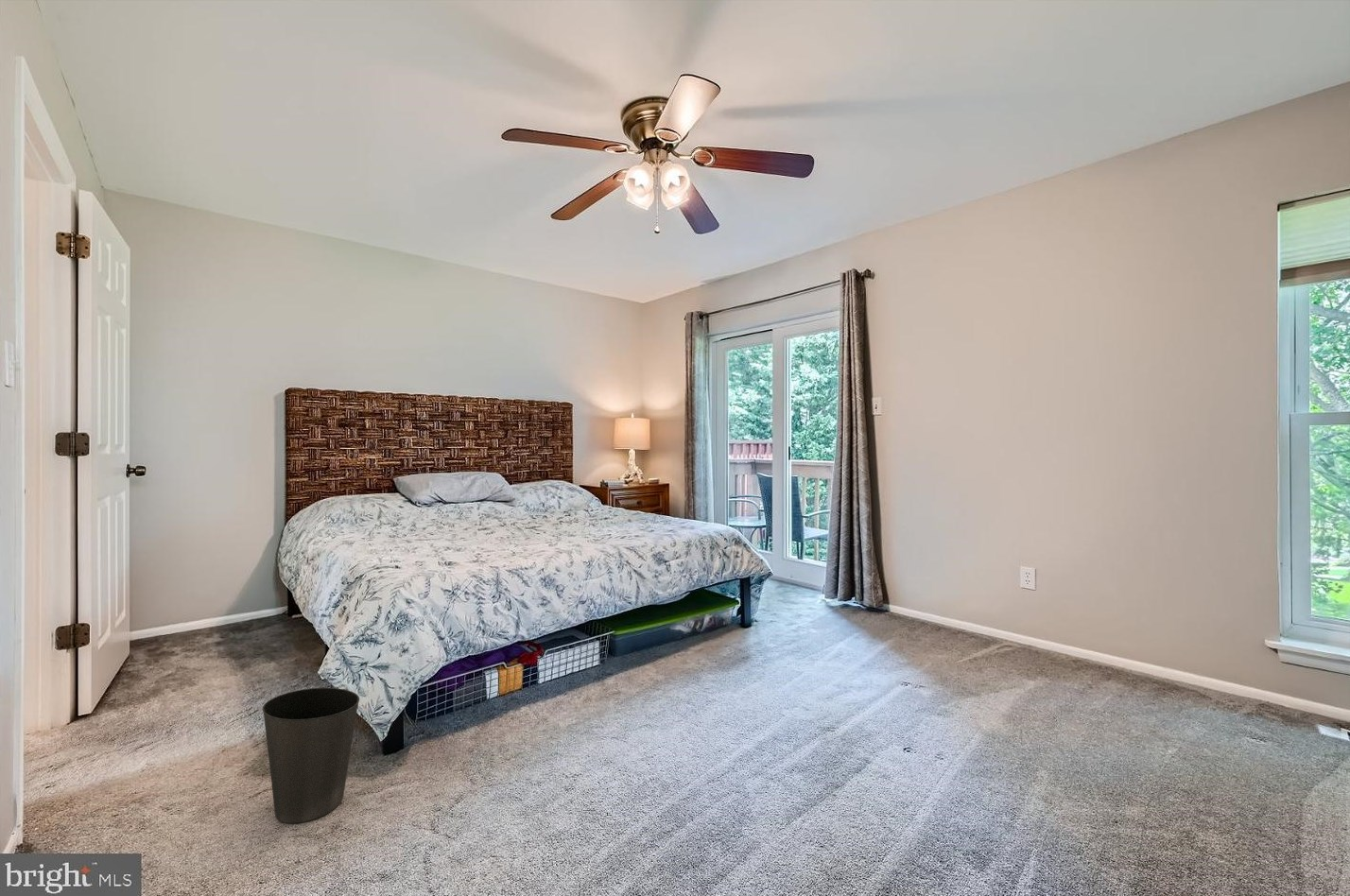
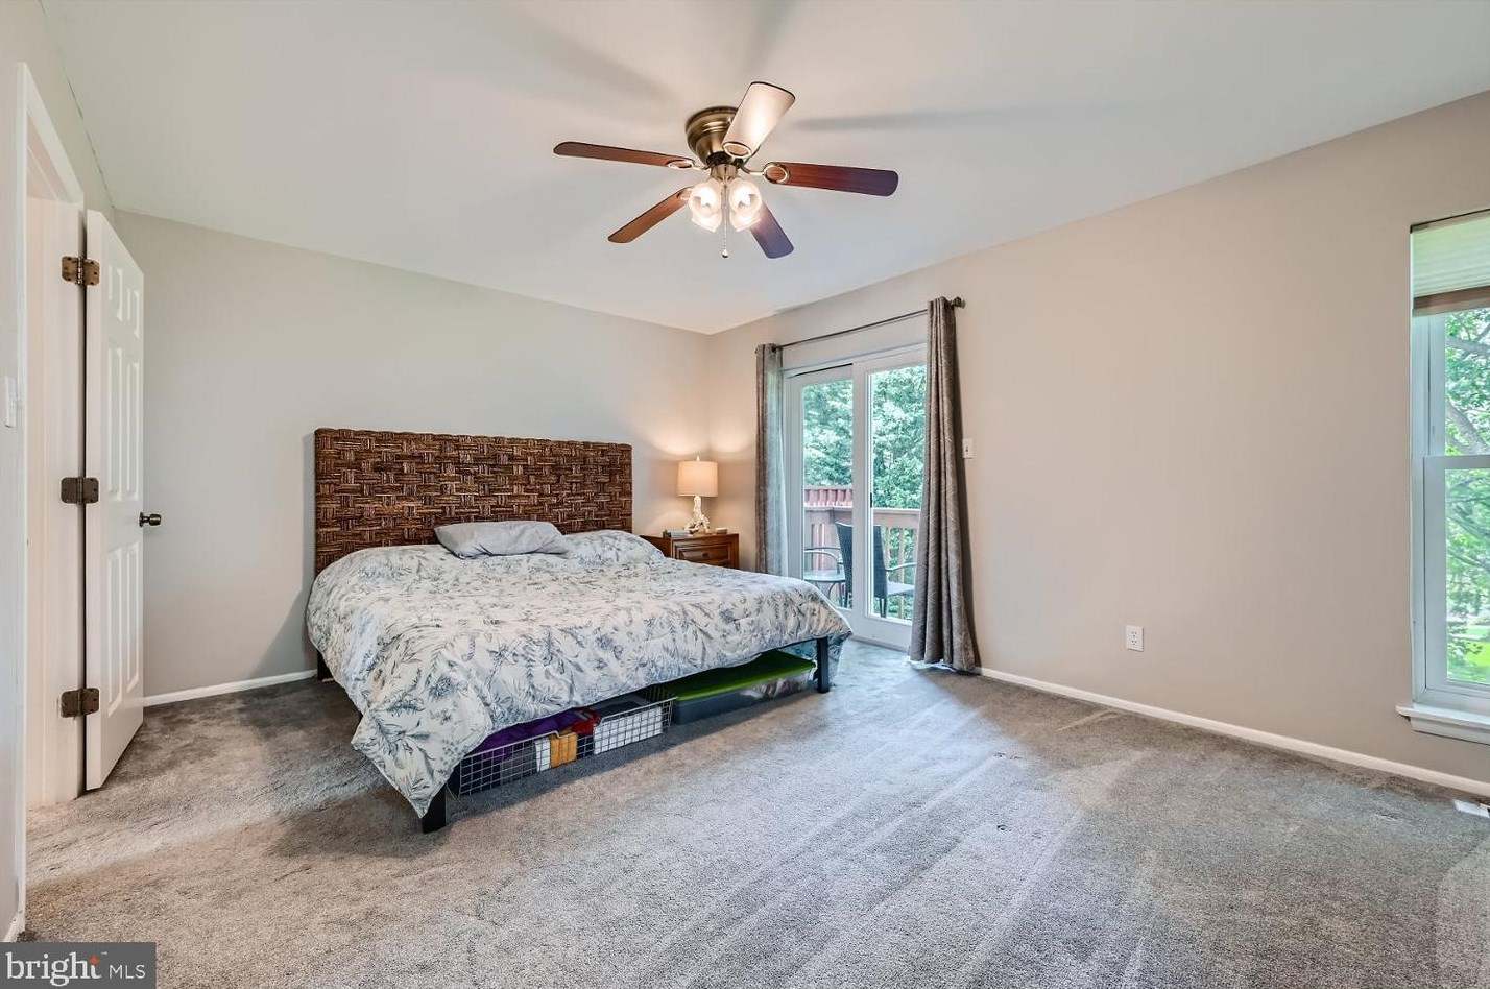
- waste basket [261,687,360,824]
